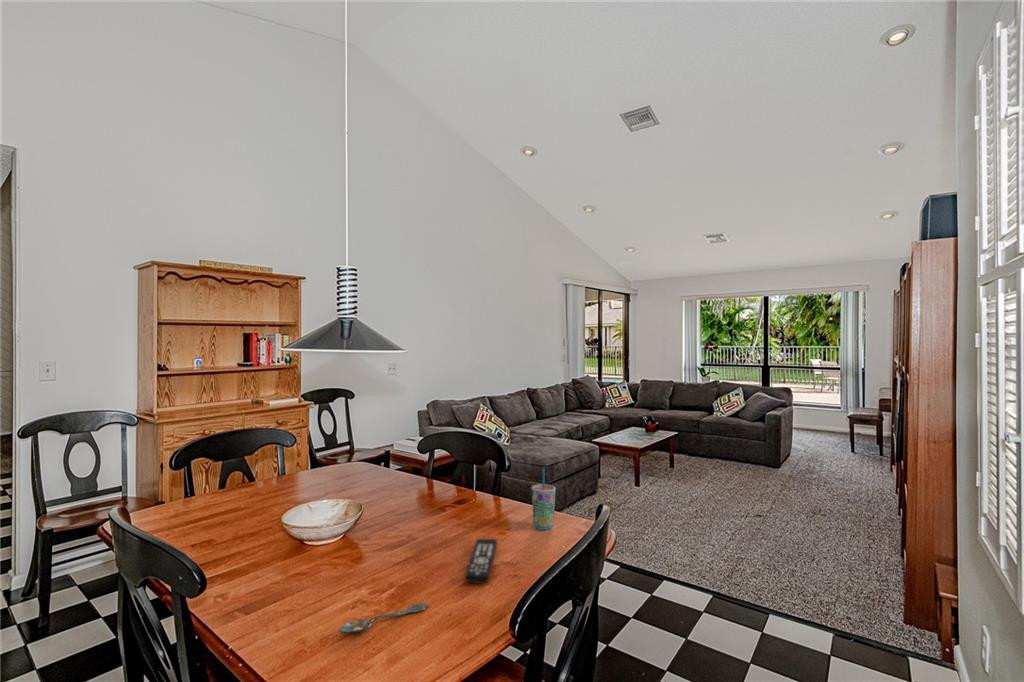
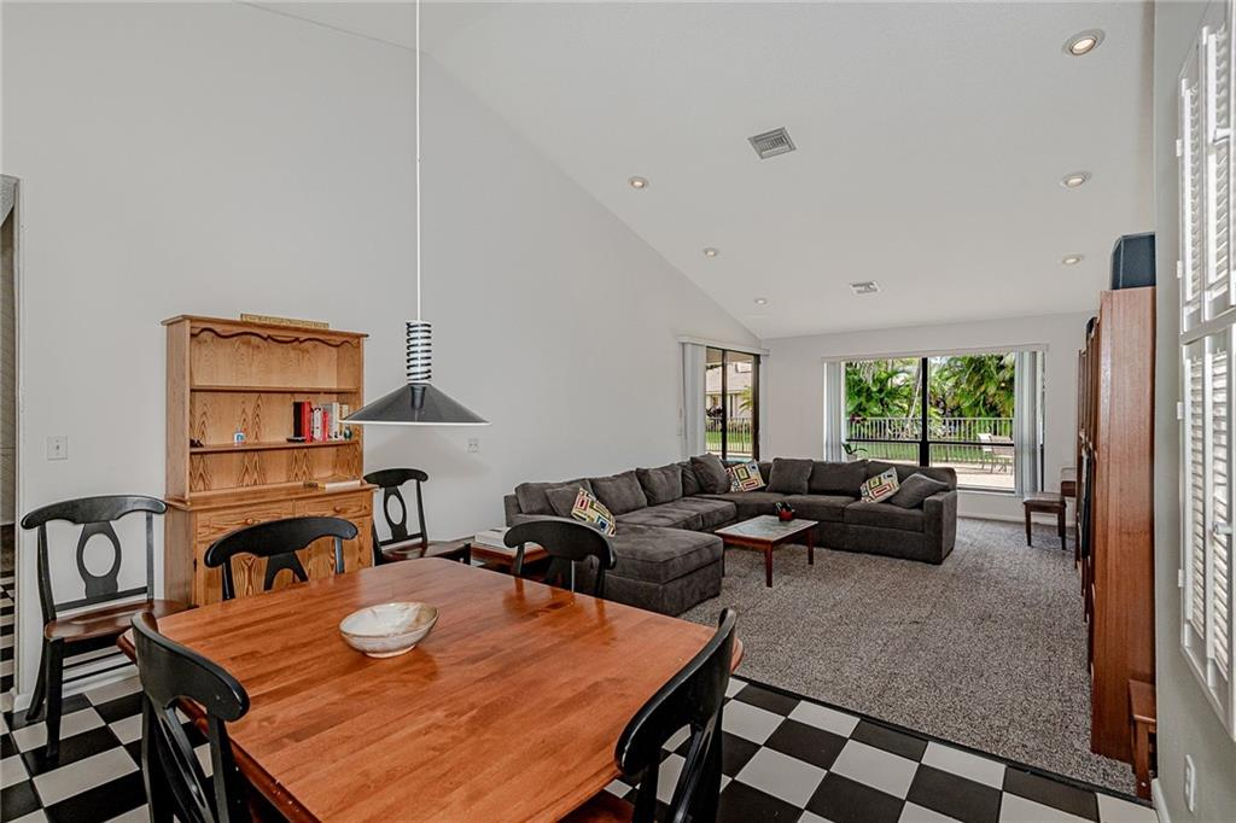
- remote control [464,538,498,585]
- spoon [338,603,430,635]
- cup [531,467,557,531]
